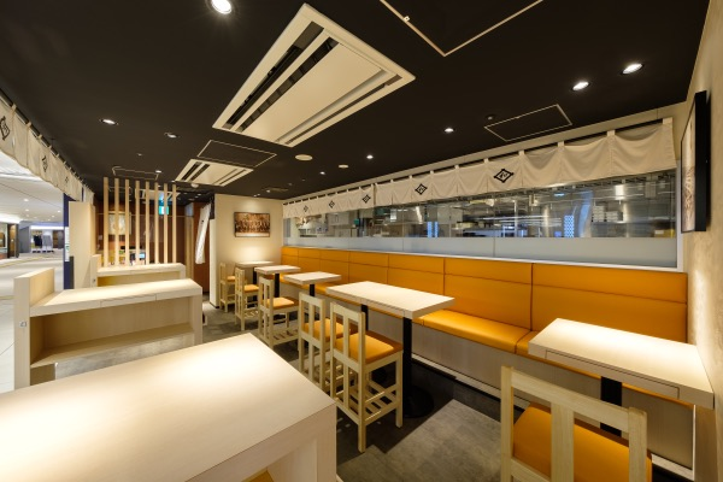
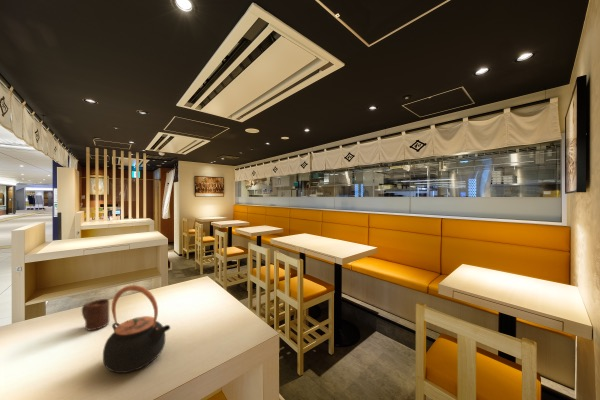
+ cup [81,298,110,331]
+ teapot [102,284,171,374]
